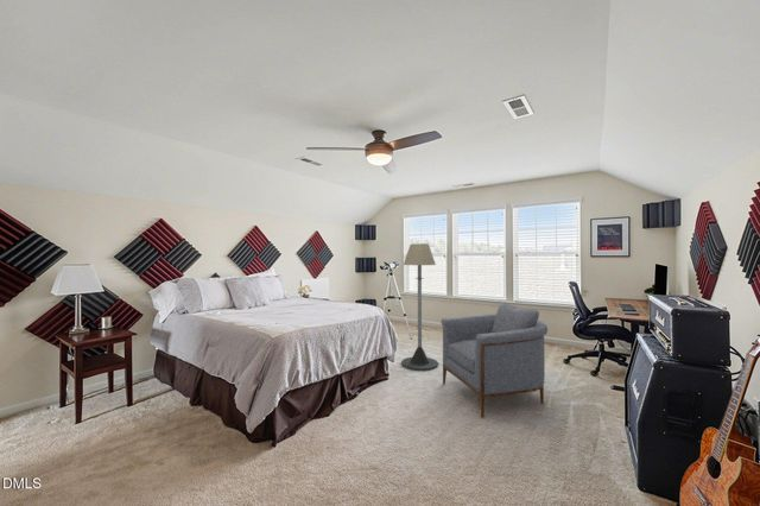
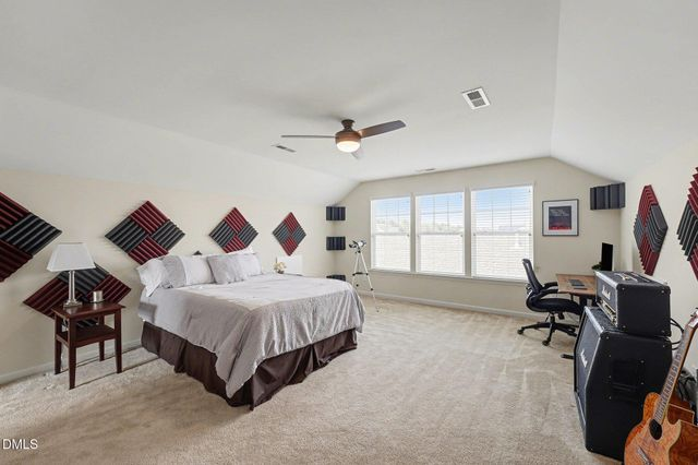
- floor lamp [400,242,439,372]
- armchair [441,302,549,419]
